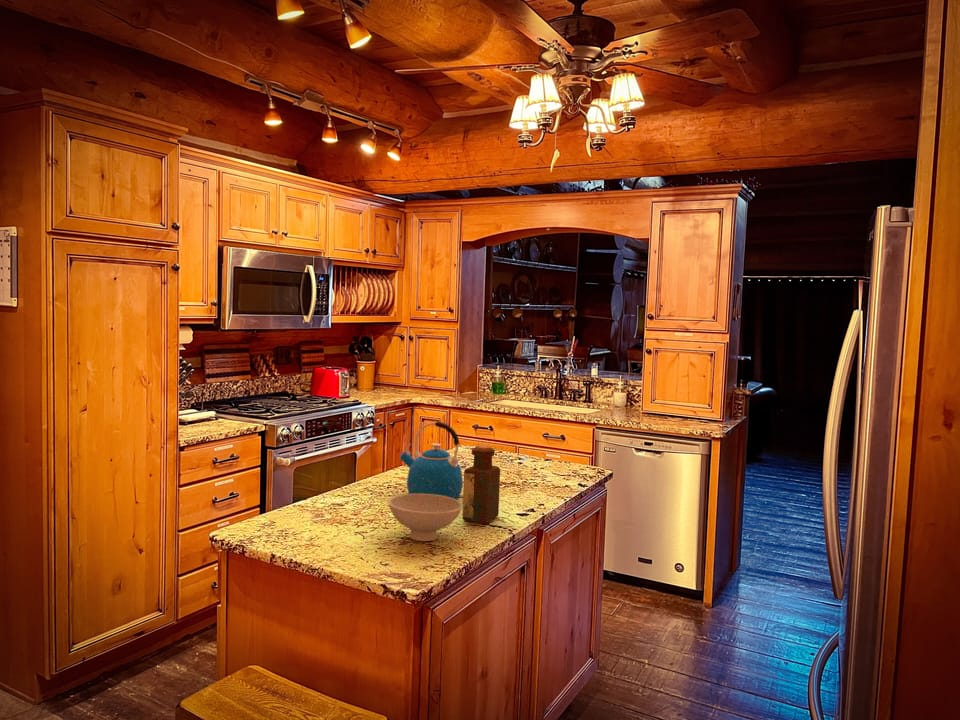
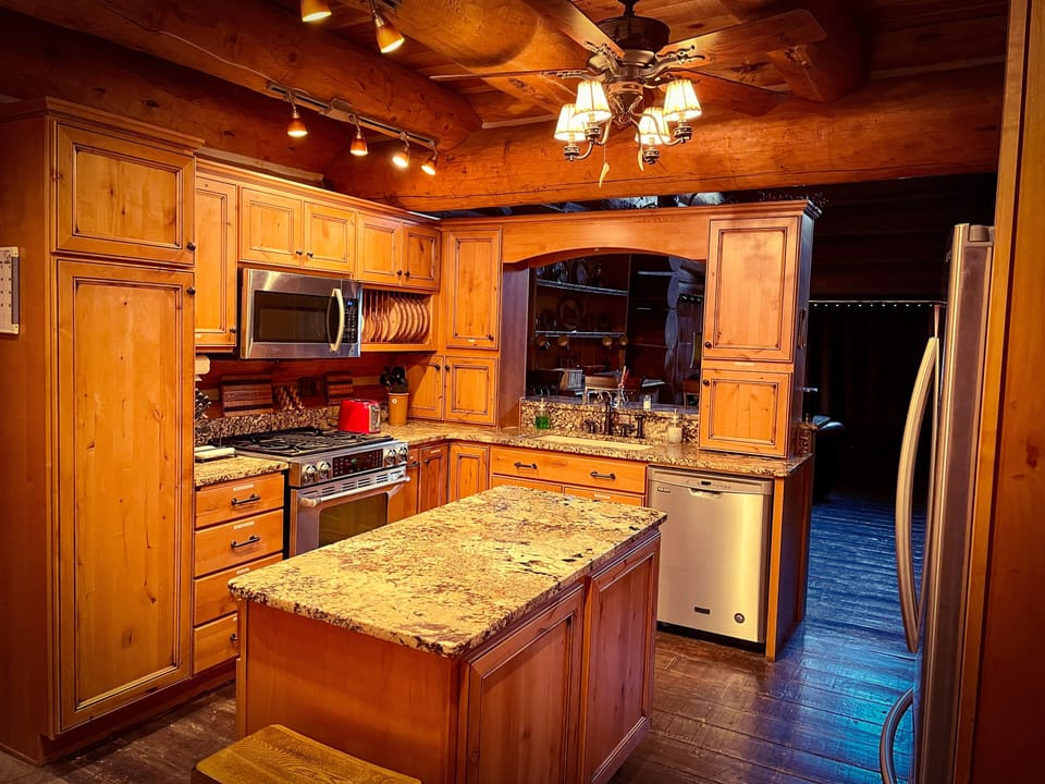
- kettle [398,421,464,500]
- bowl [387,493,463,542]
- bottle [461,444,501,525]
